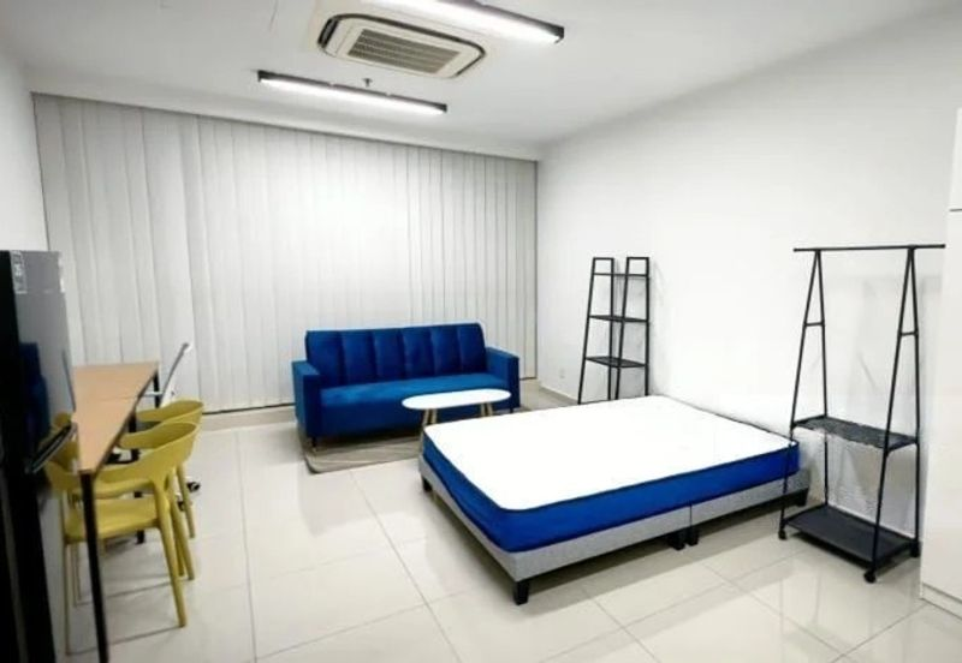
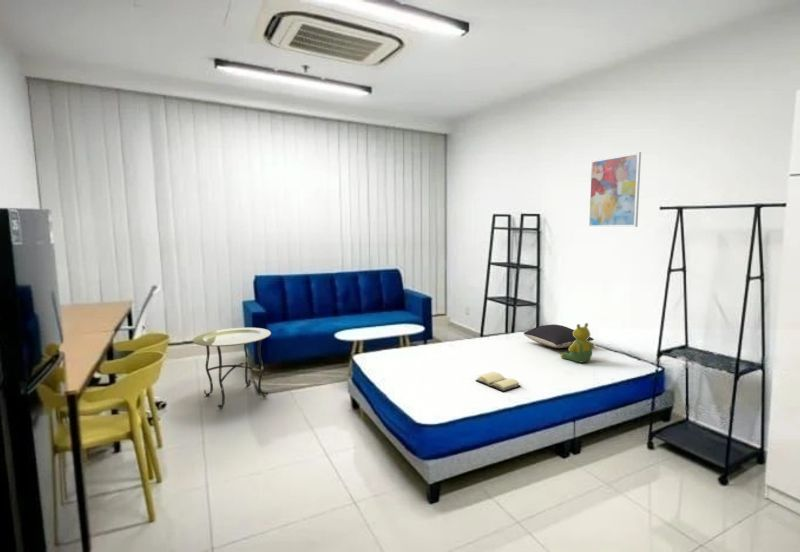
+ wall art [587,151,642,228]
+ side table [192,327,272,410]
+ book [475,371,520,393]
+ pillow [523,324,595,349]
+ teddy bear [560,322,596,364]
